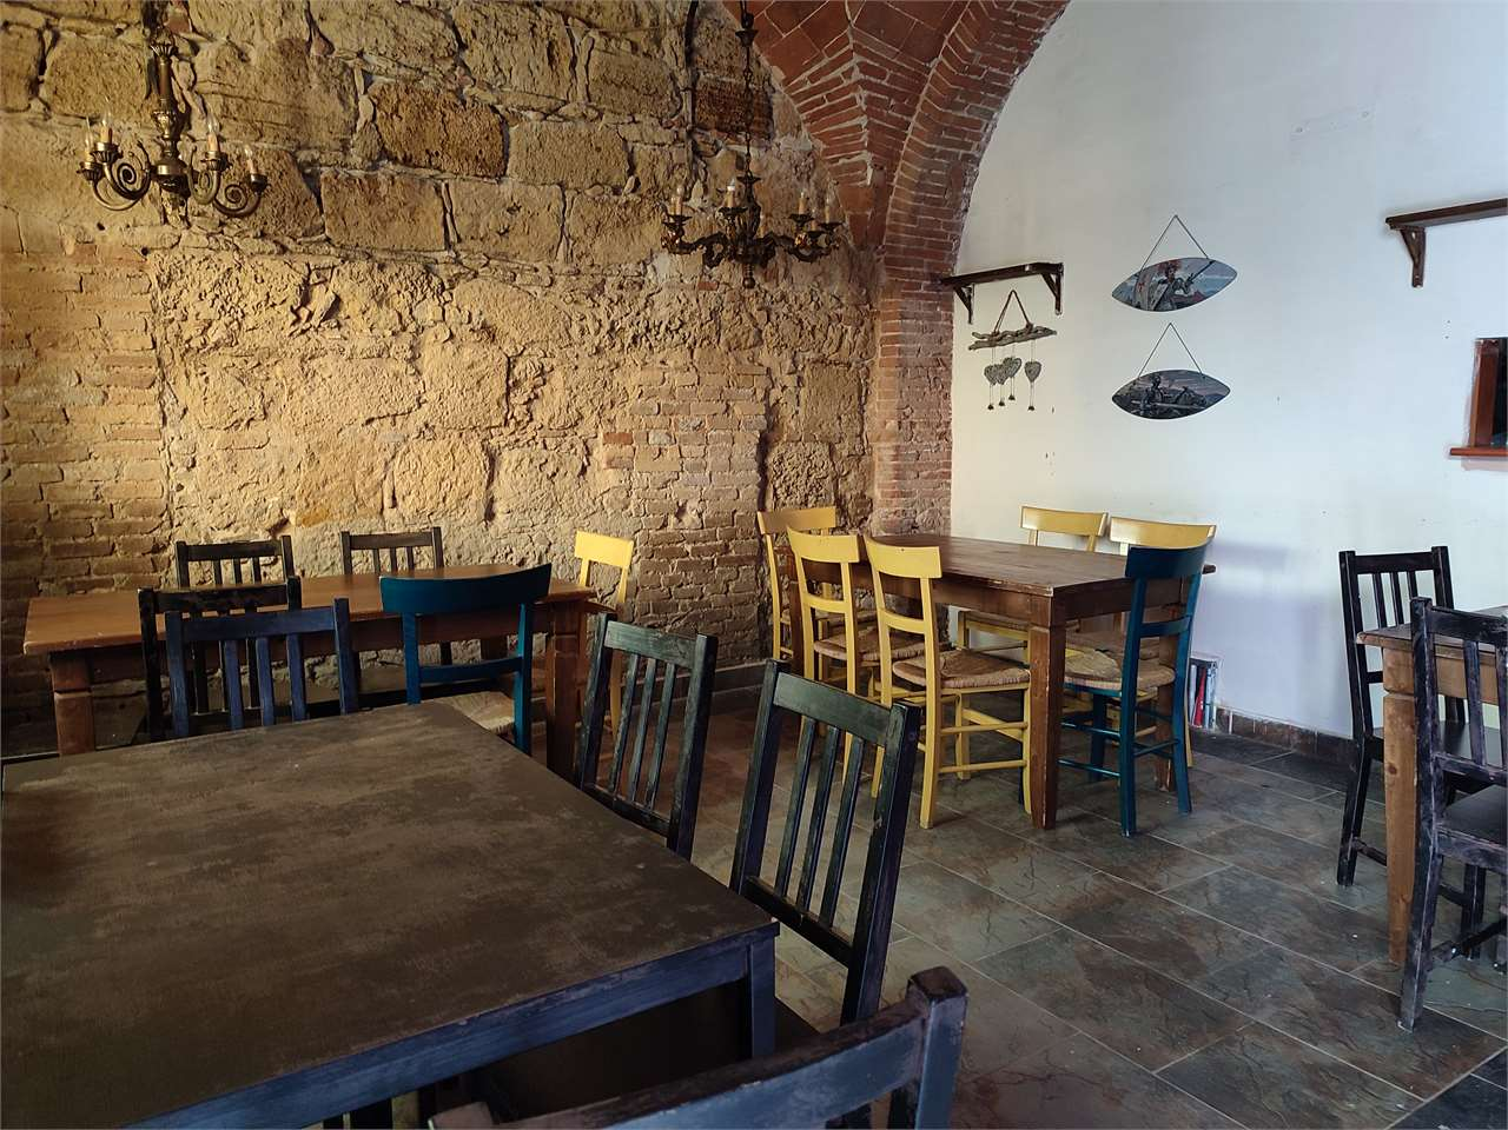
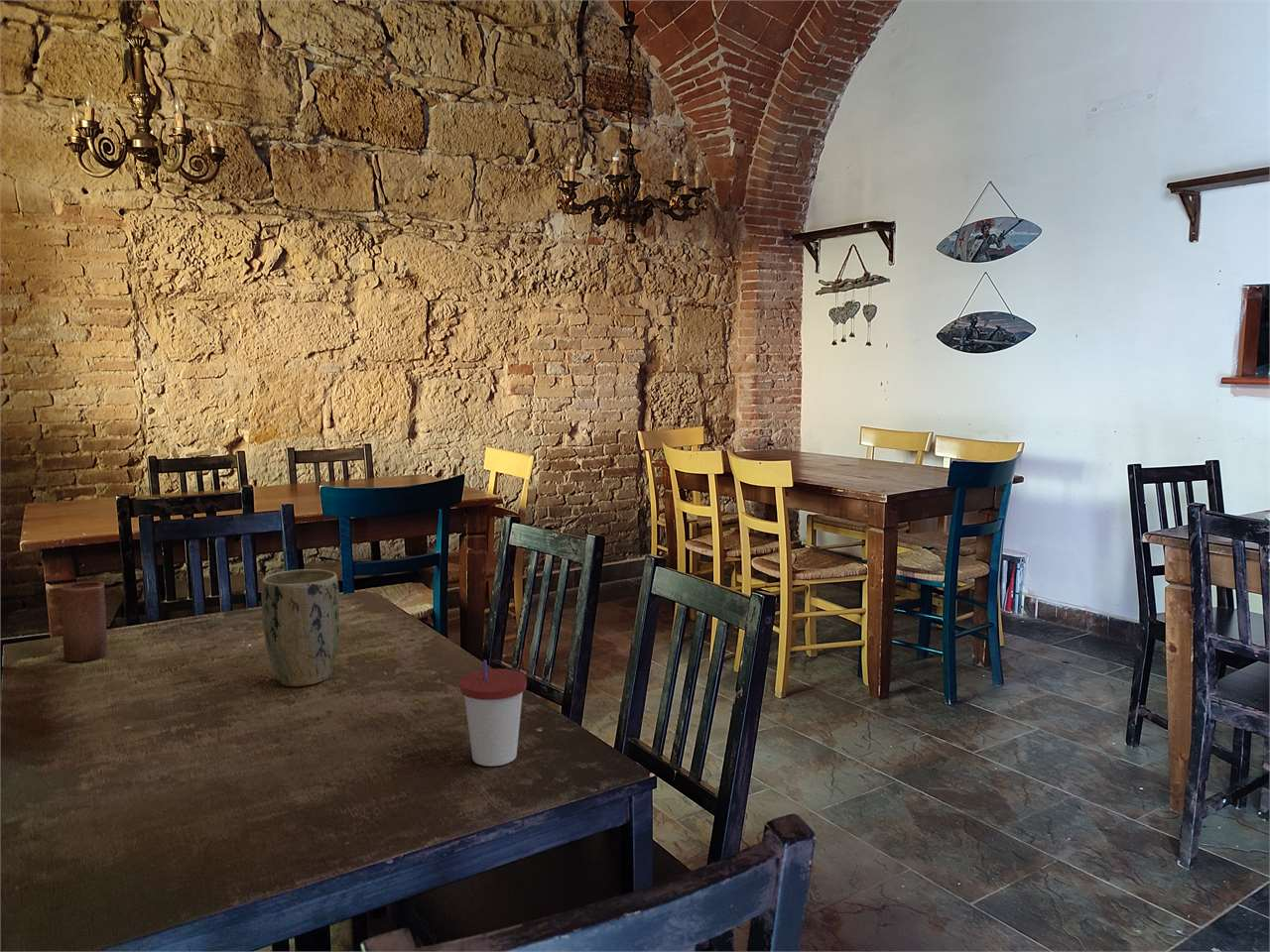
+ candle [61,580,108,662]
+ cup [458,659,528,768]
+ plant pot [260,568,340,687]
